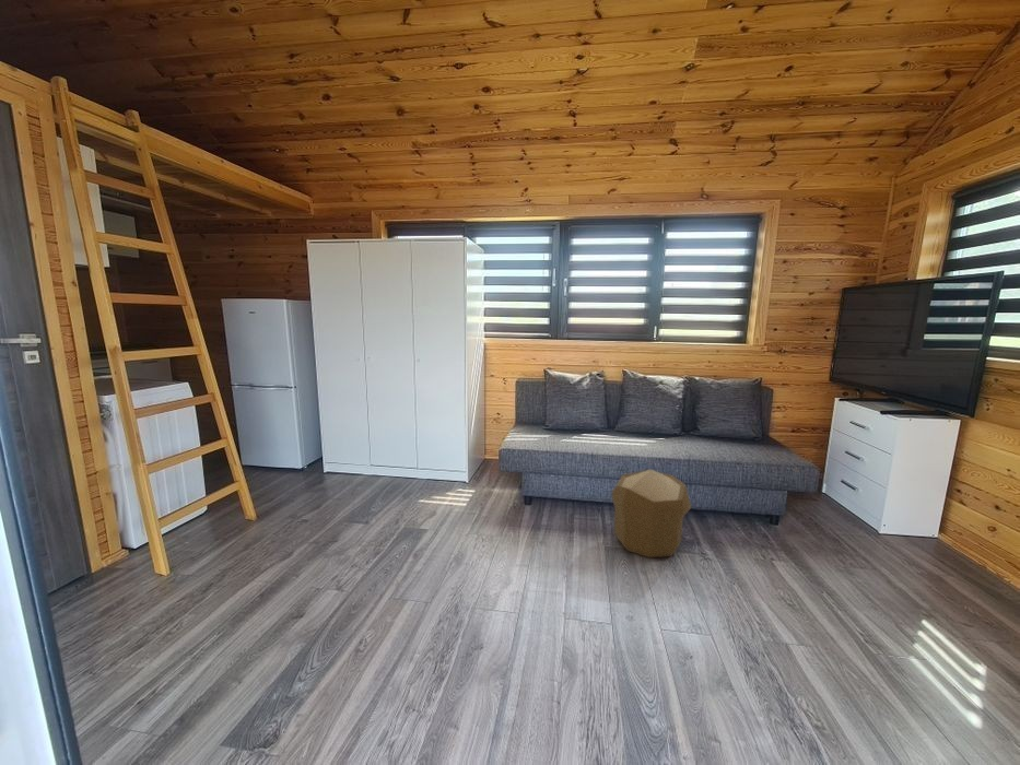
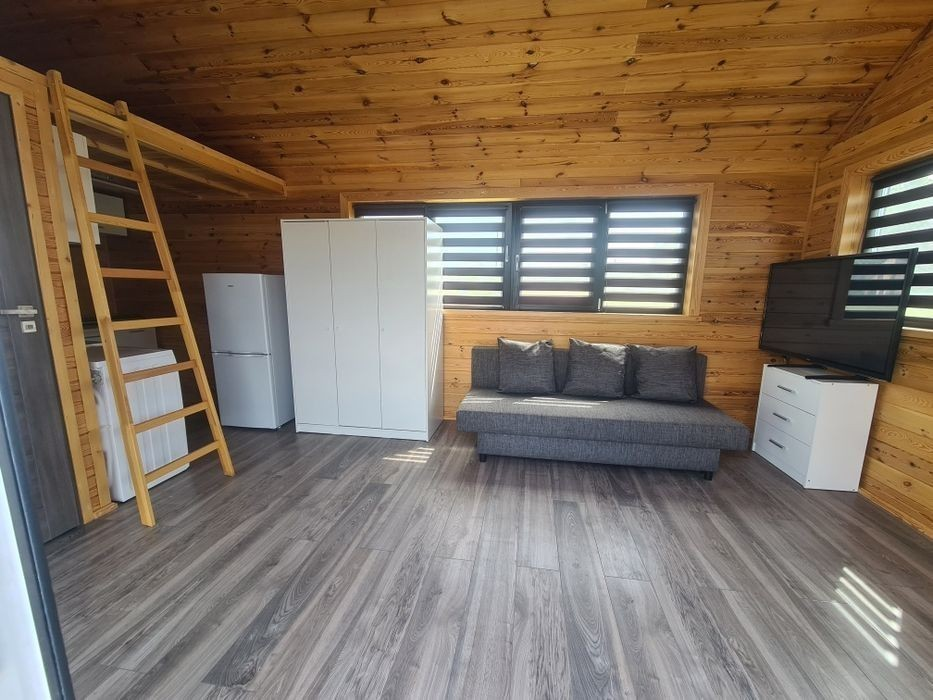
- pouf [610,468,692,558]
